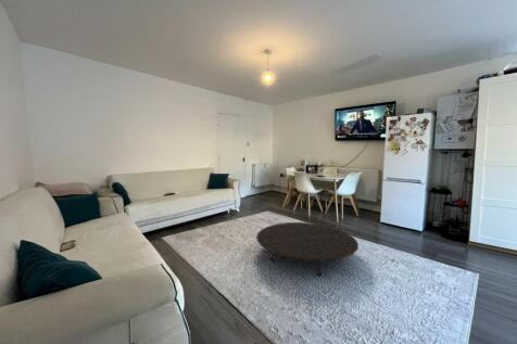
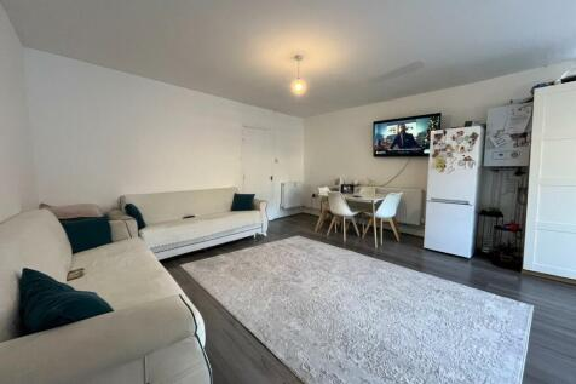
- table [255,221,360,277]
